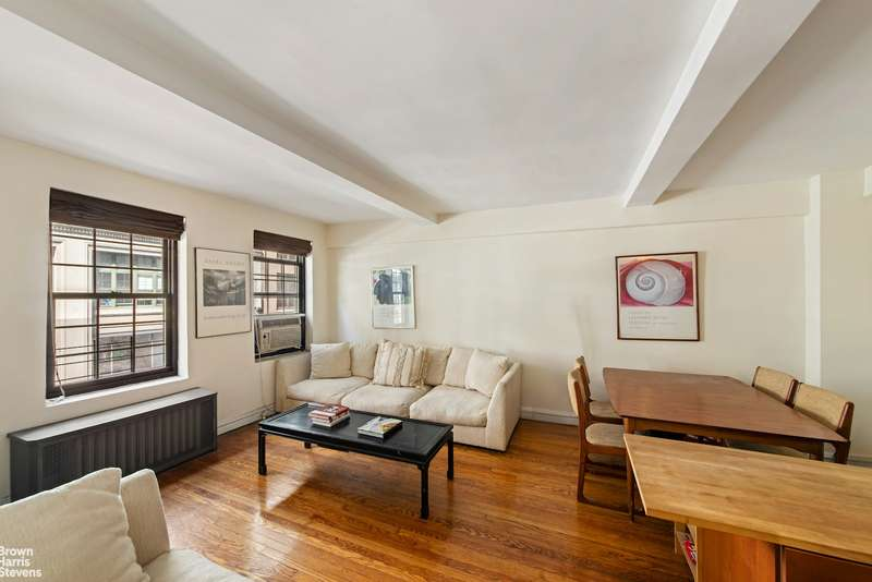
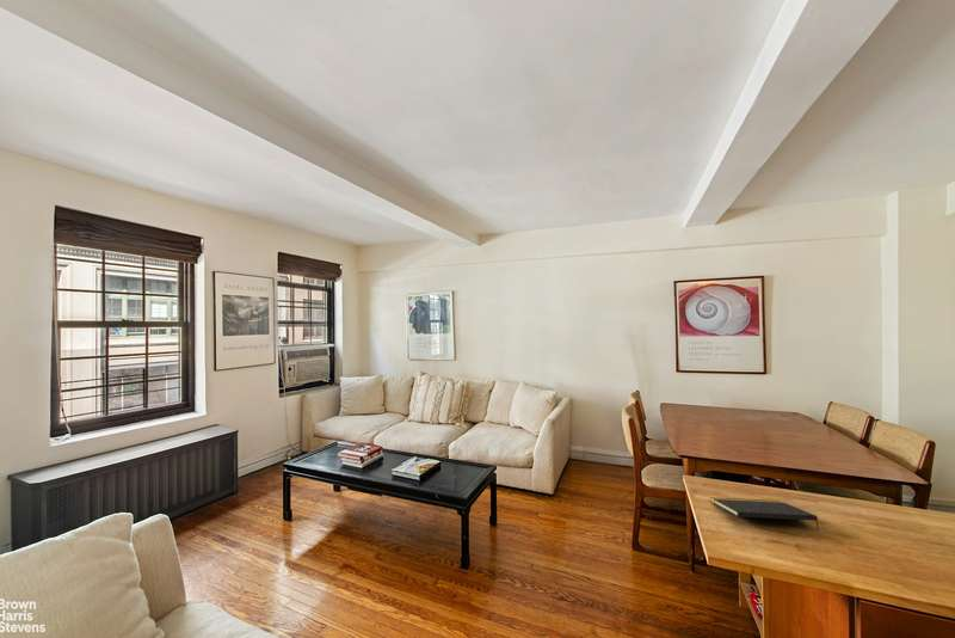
+ notepad [709,496,820,532]
